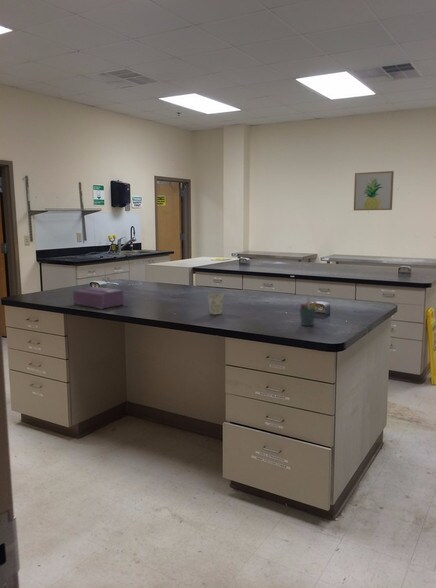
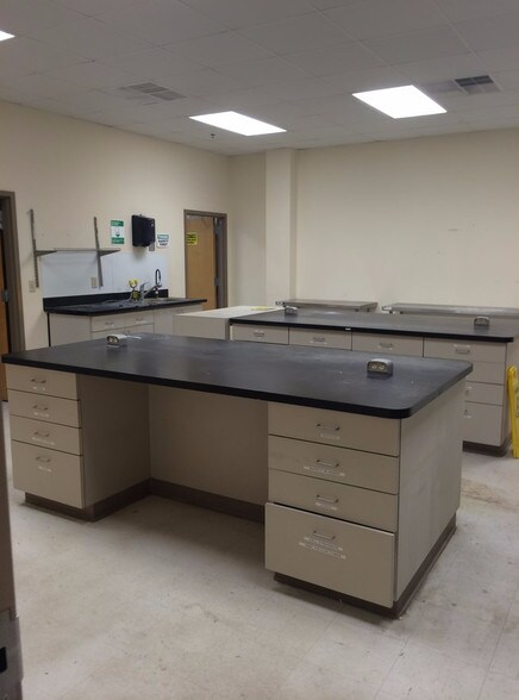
- tissue box [72,286,125,310]
- pen holder [298,296,318,327]
- mug [207,293,225,315]
- wall art [353,170,395,211]
